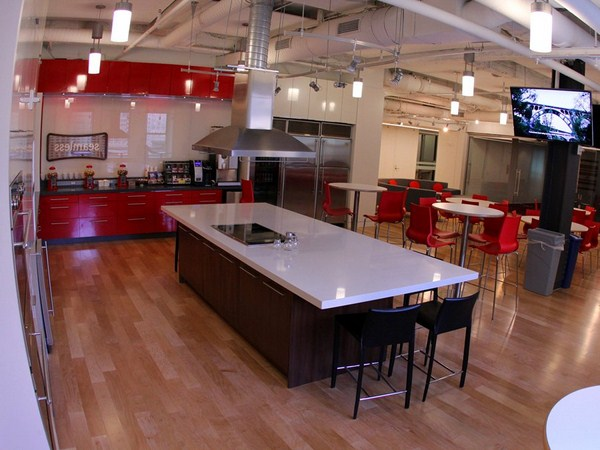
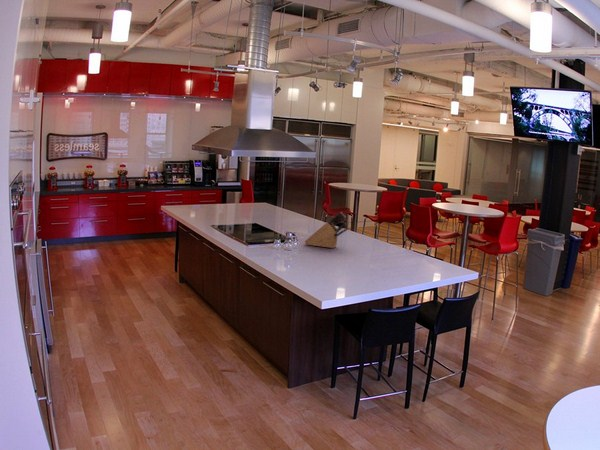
+ knife block [304,211,350,249]
